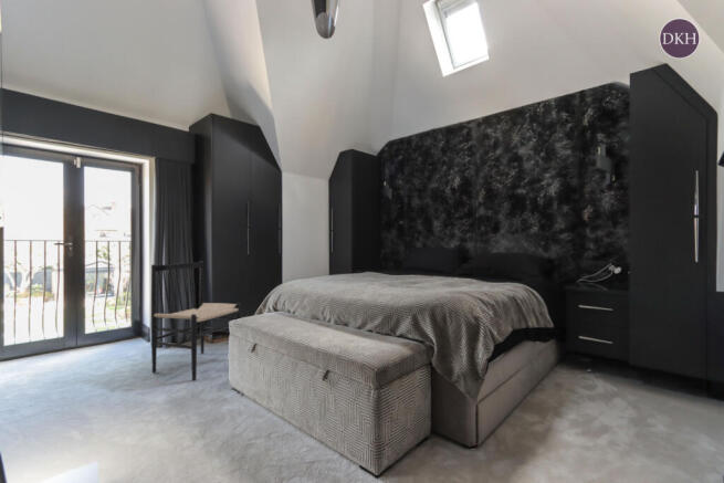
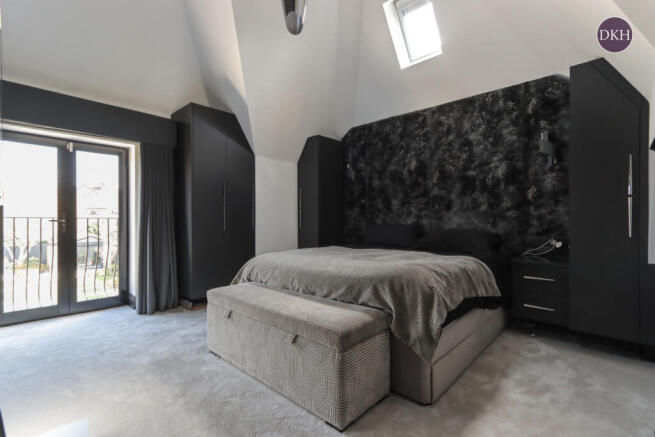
- chair [150,260,242,381]
